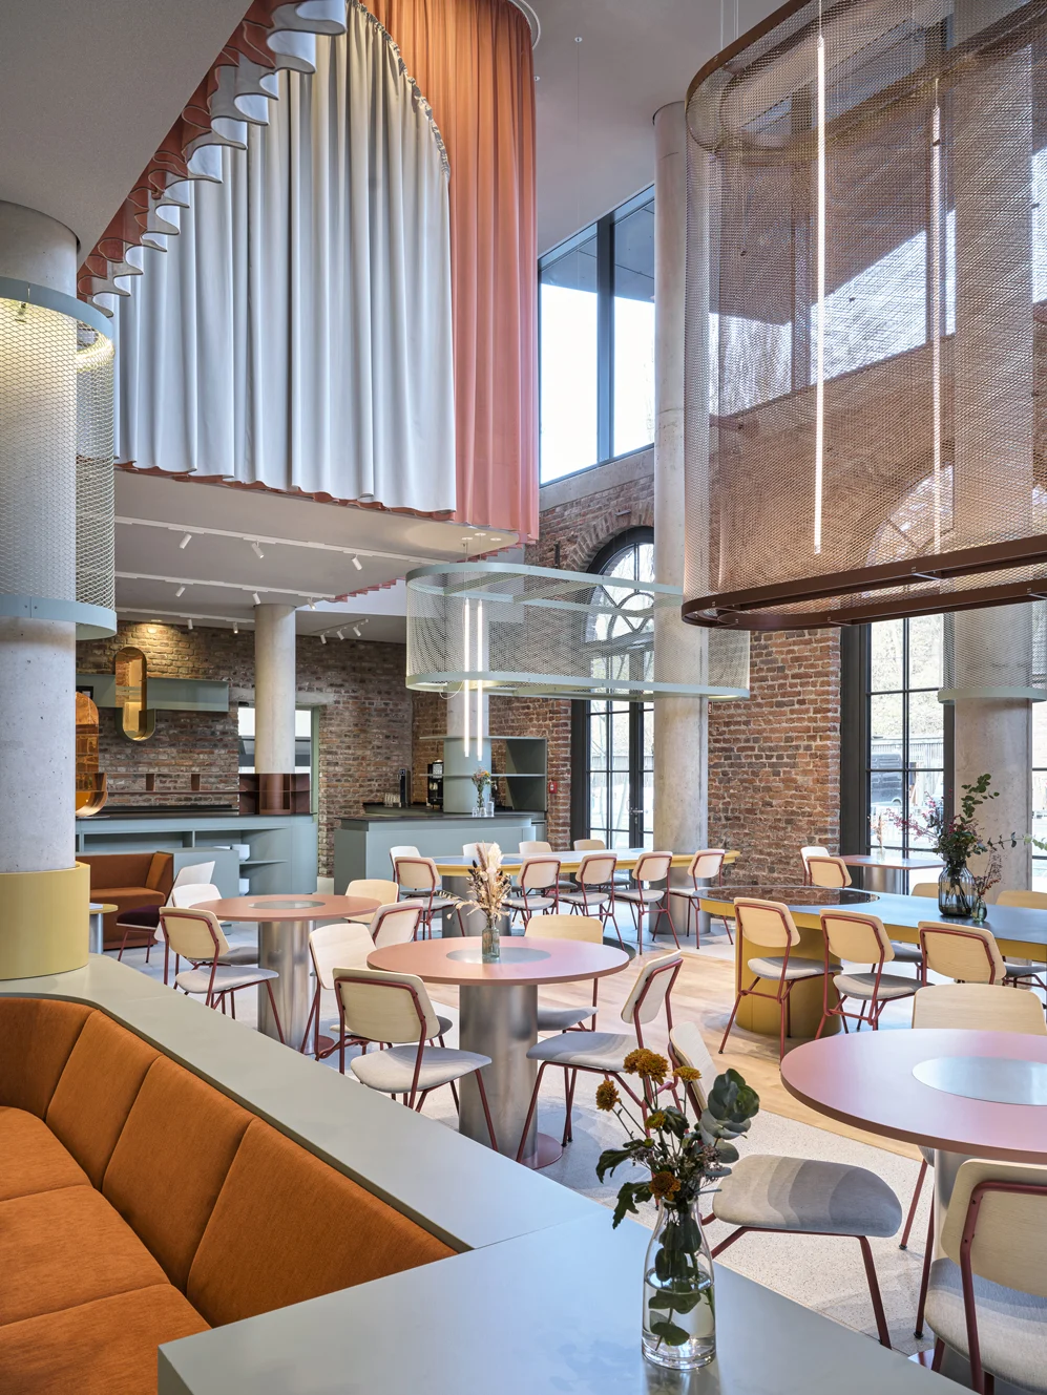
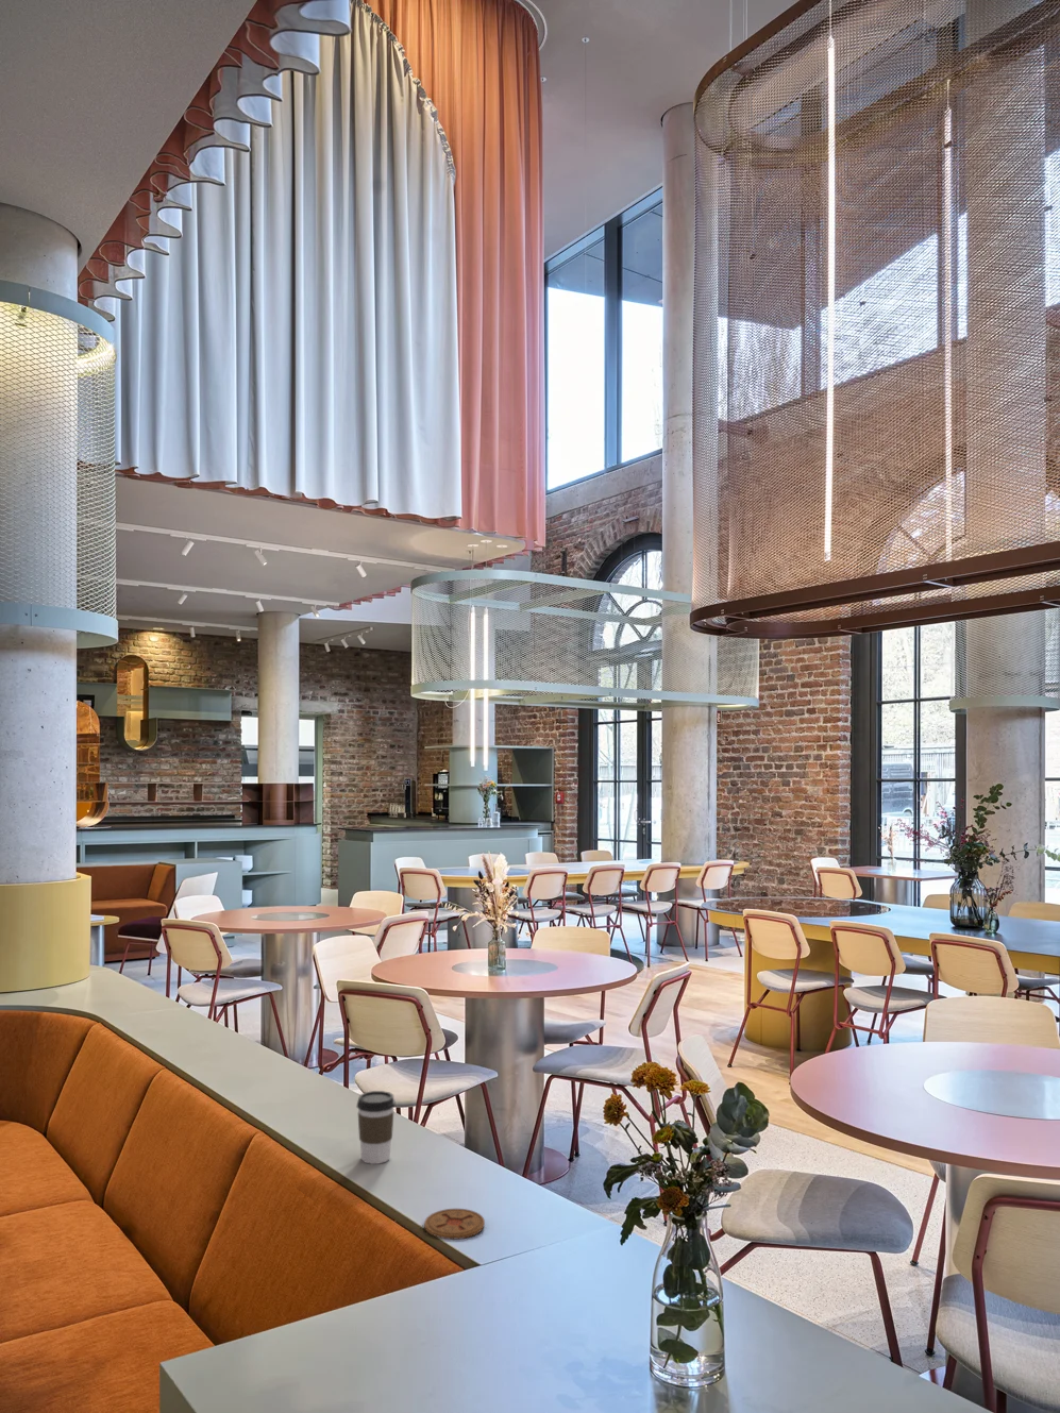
+ coaster [423,1208,485,1239]
+ coffee cup [356,1090,396,1166]
